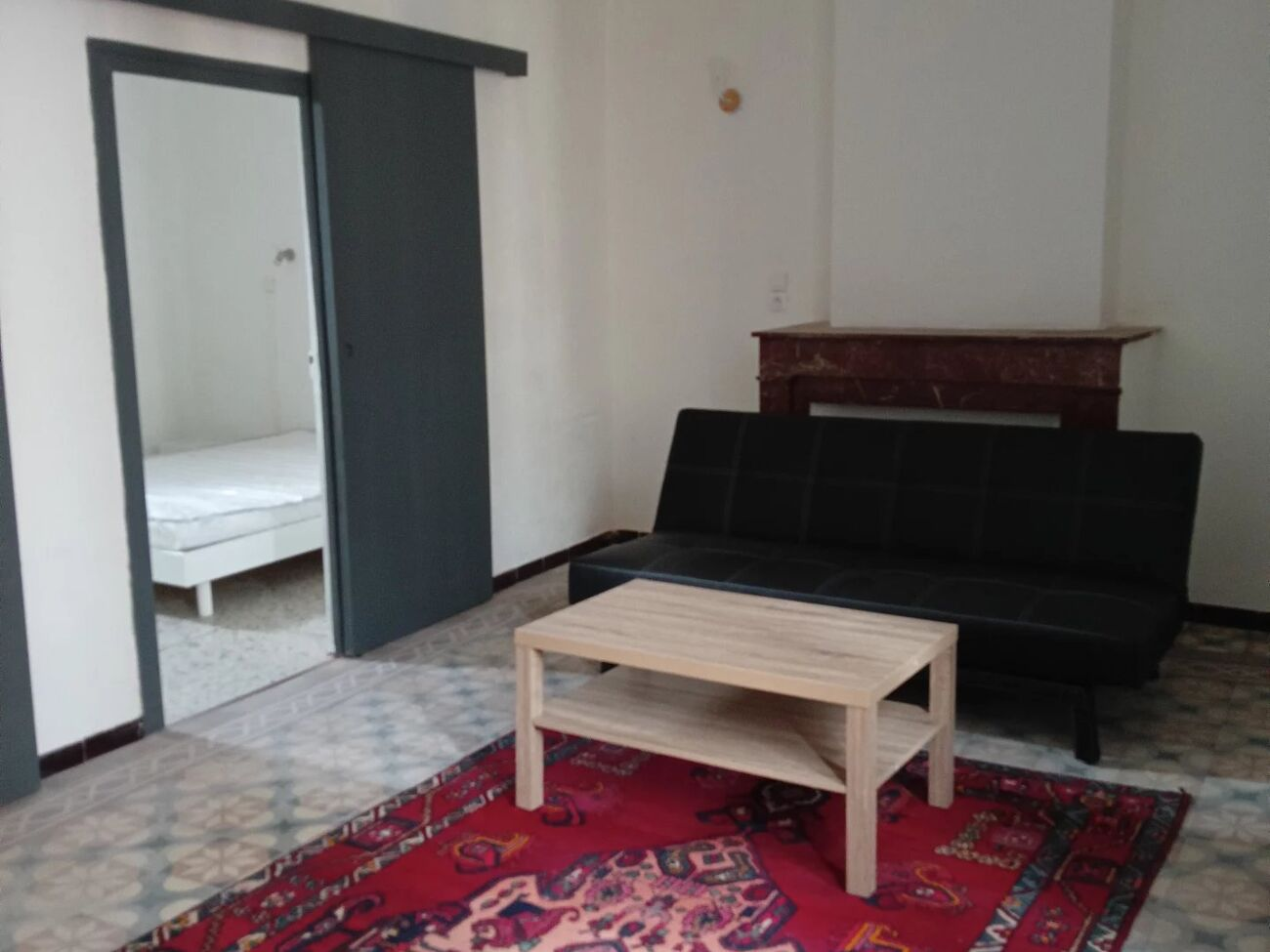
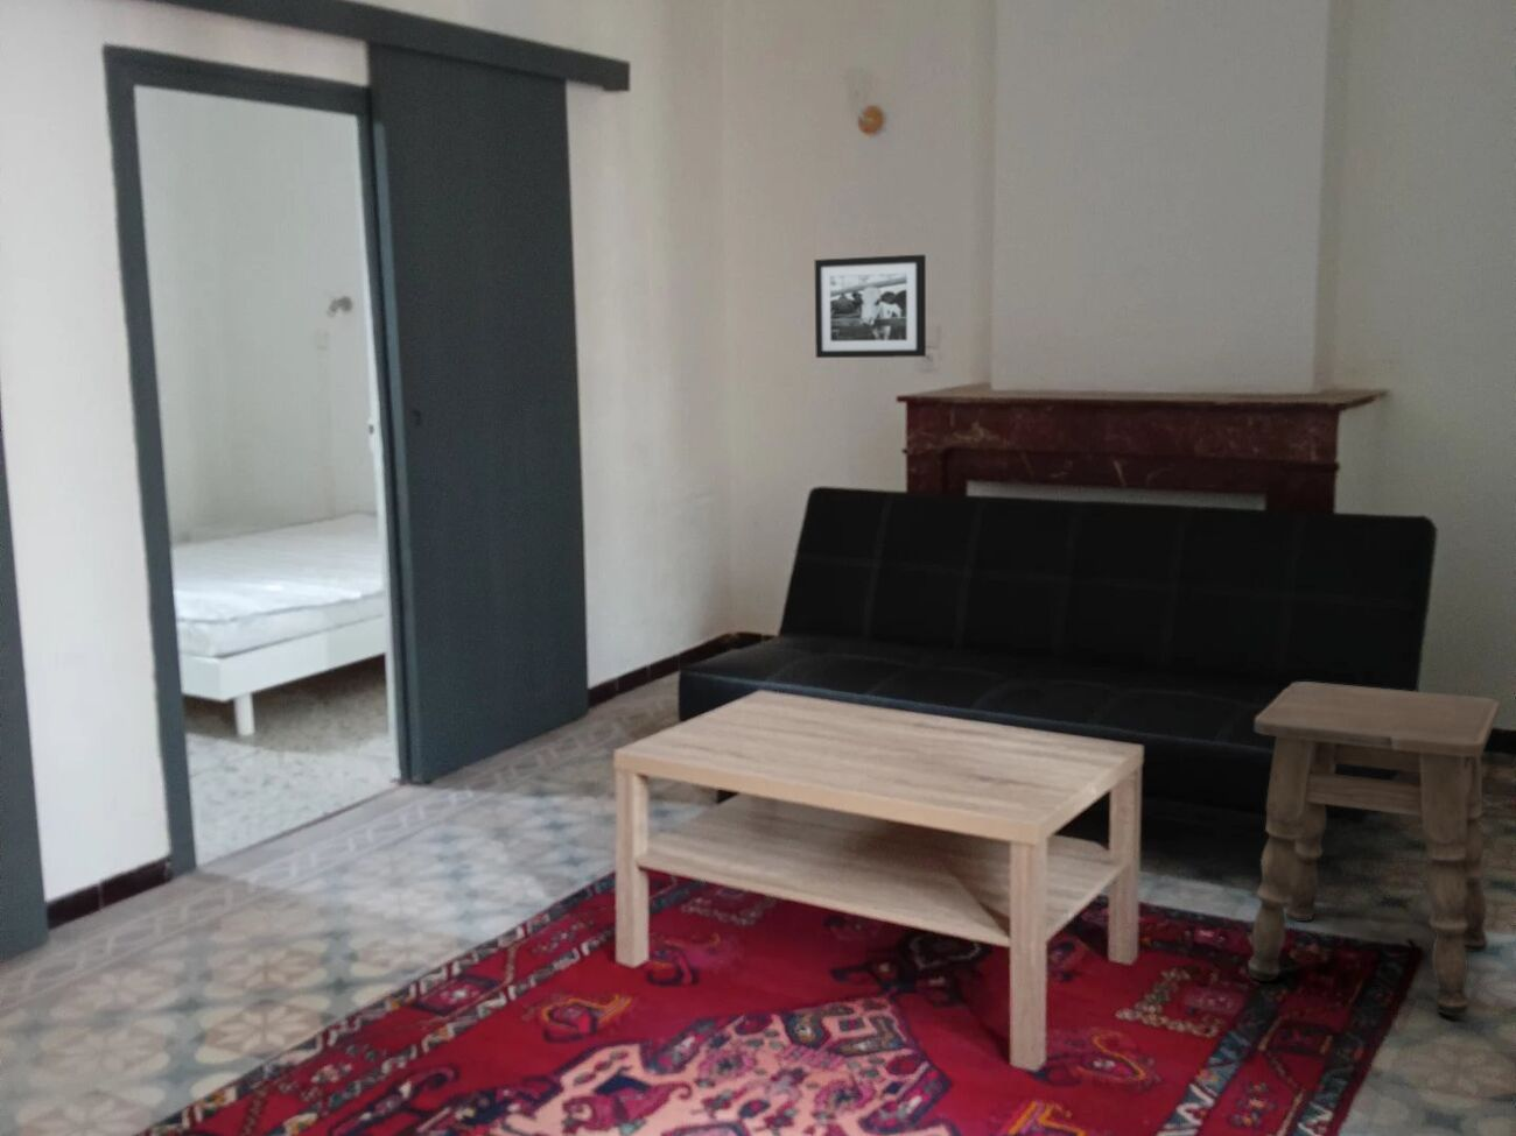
+ side table [1246,680,1500,1017]
+ picture frame [814,254,928,359]
